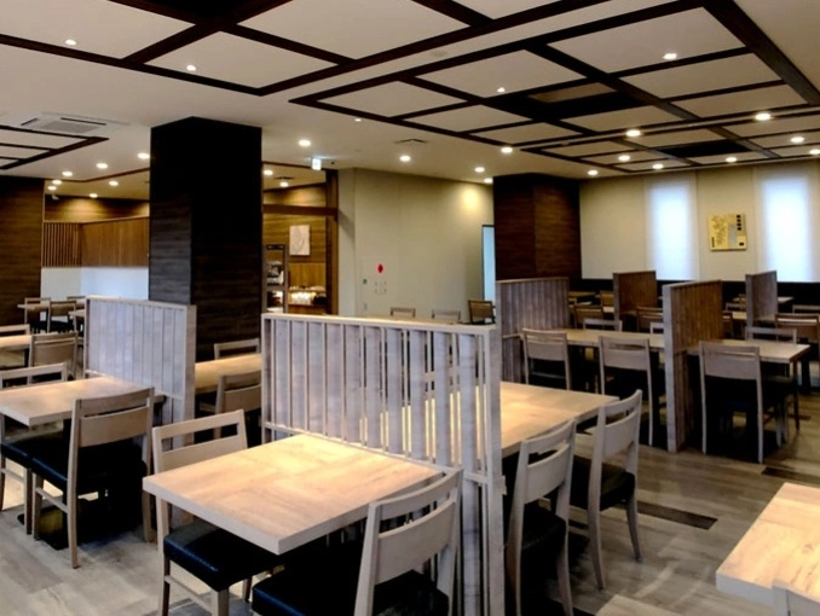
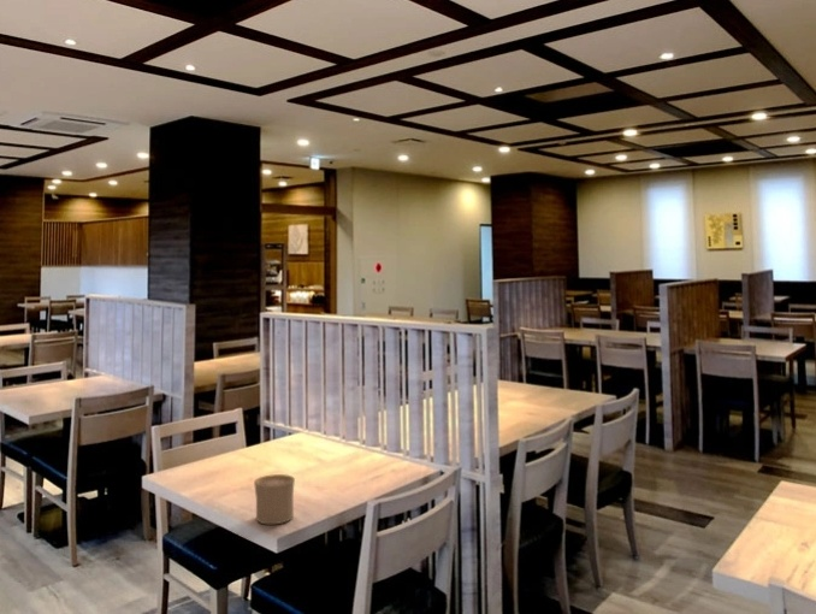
+ cup [253,473,296,525]
